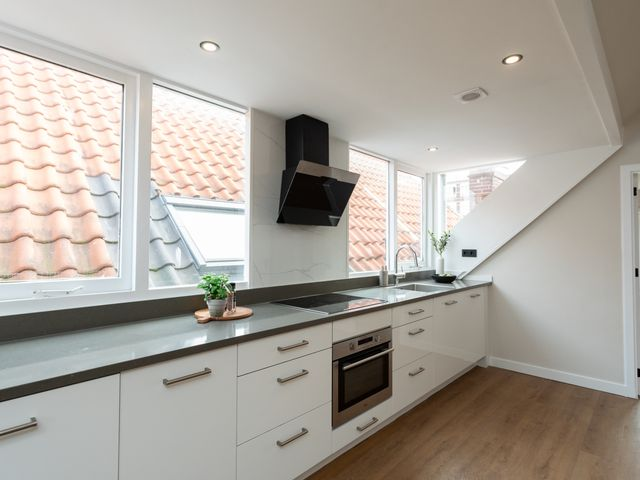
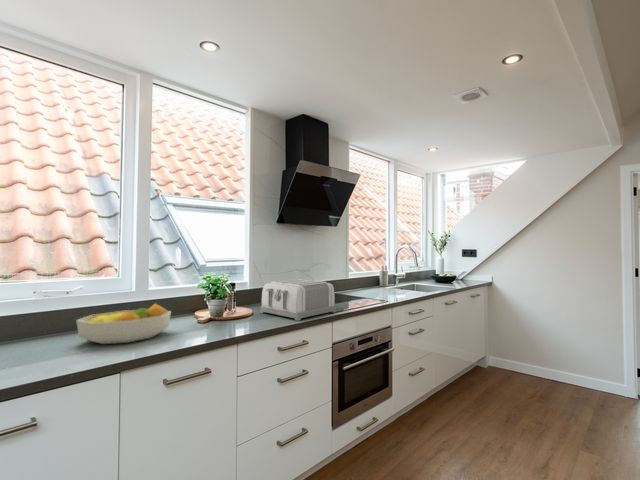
+ toaster [260,278,337,322]
+ fruit bowl [75,302,172,345]
